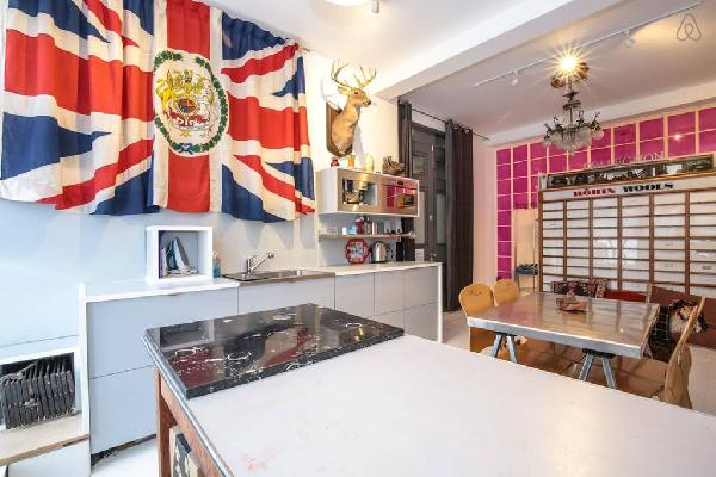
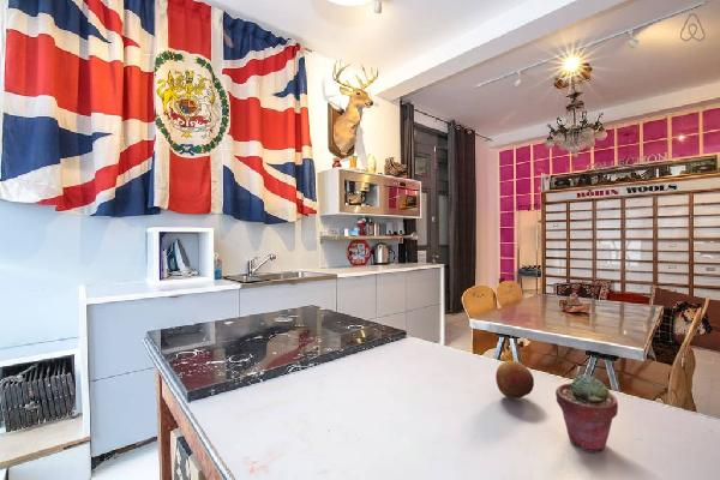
+ apple [494,359,535,400]
+ potted succulent [554,373,619,454]
